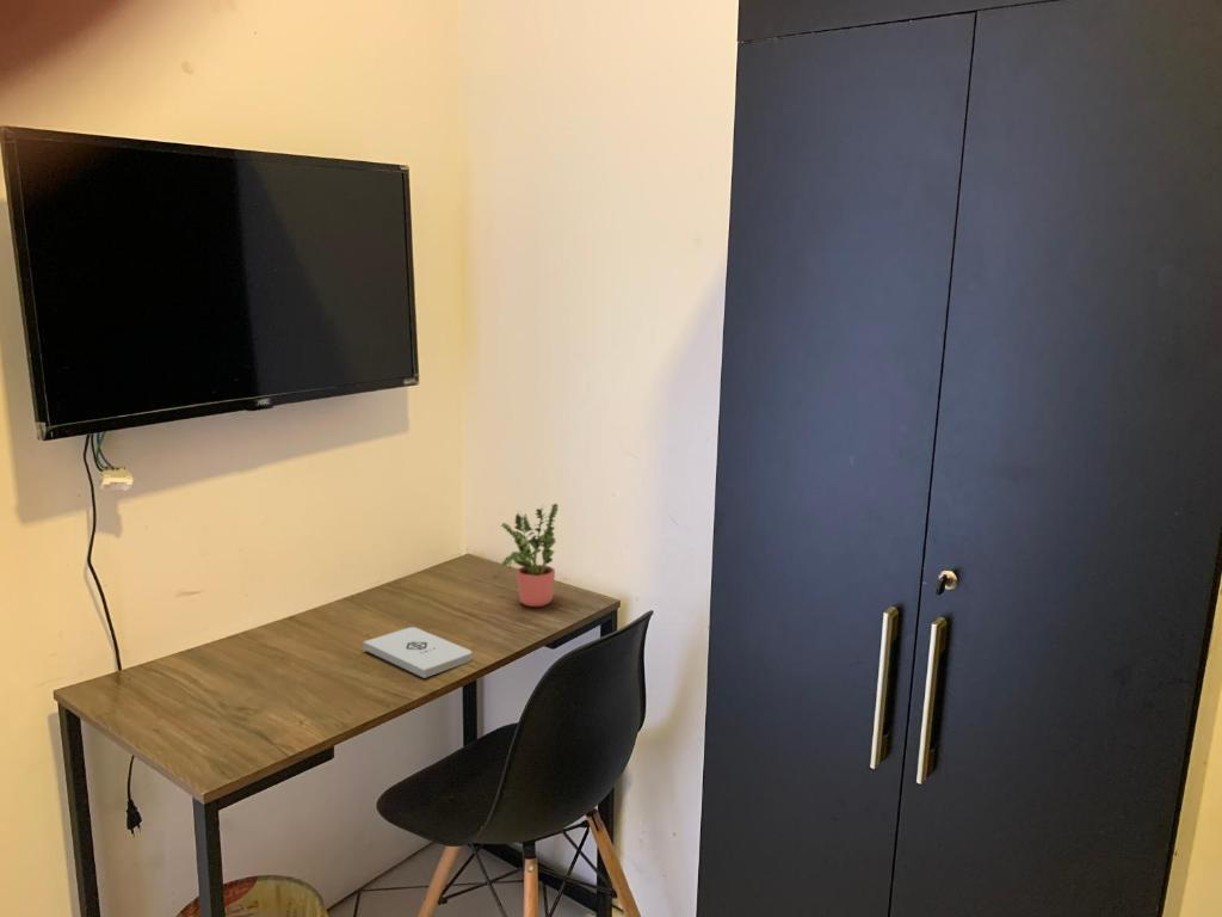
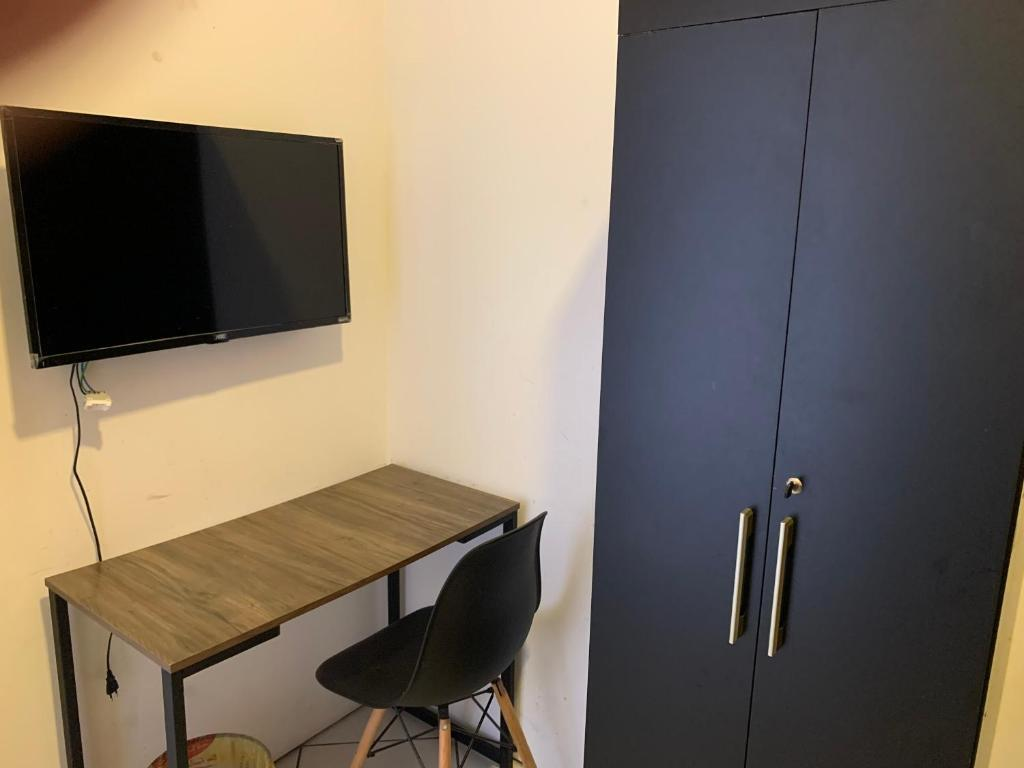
- potted plant [501,503,560,608]
- notepad [362,626,473,679]
